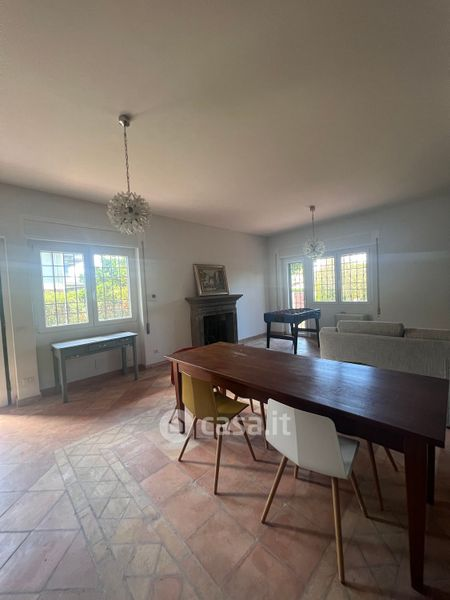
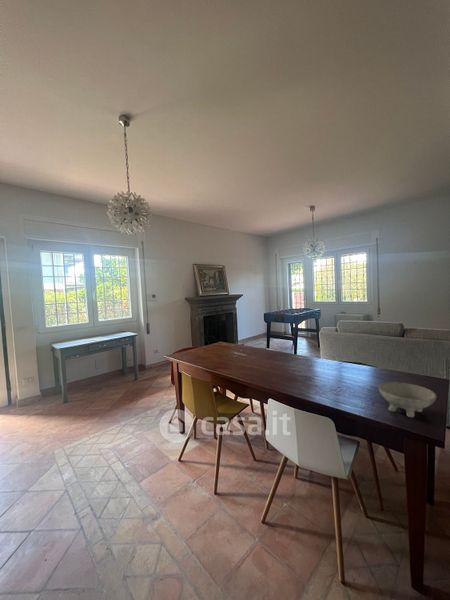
+ bowl [378,381,437,418]
